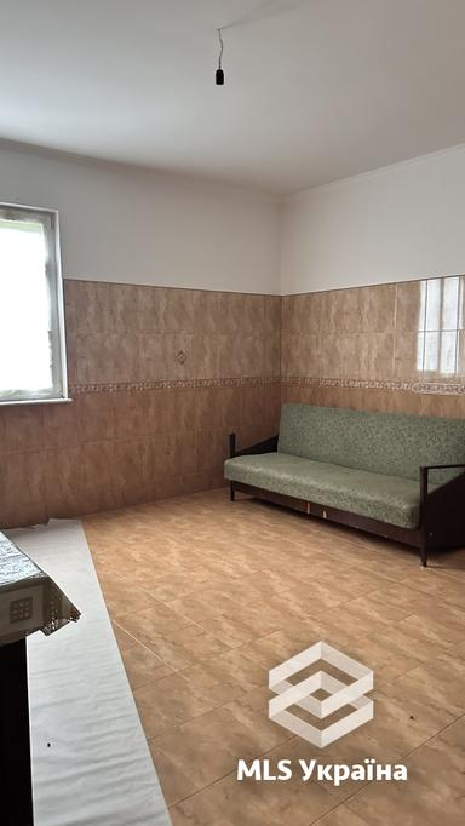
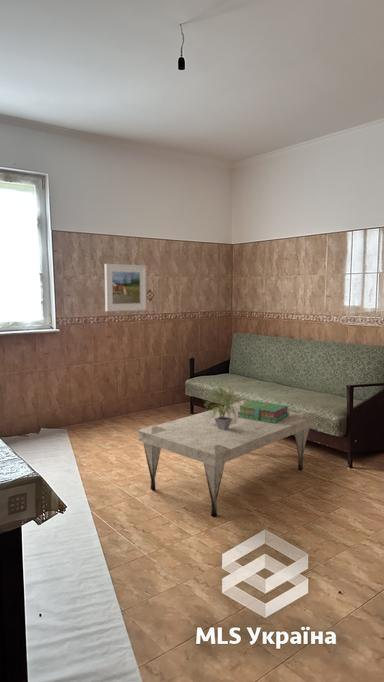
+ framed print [104,263,147,312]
+ coffee table [137,399,316,518]
+ stack of books [238,400,289,424]
+ potted plant [203,380,245,430]
